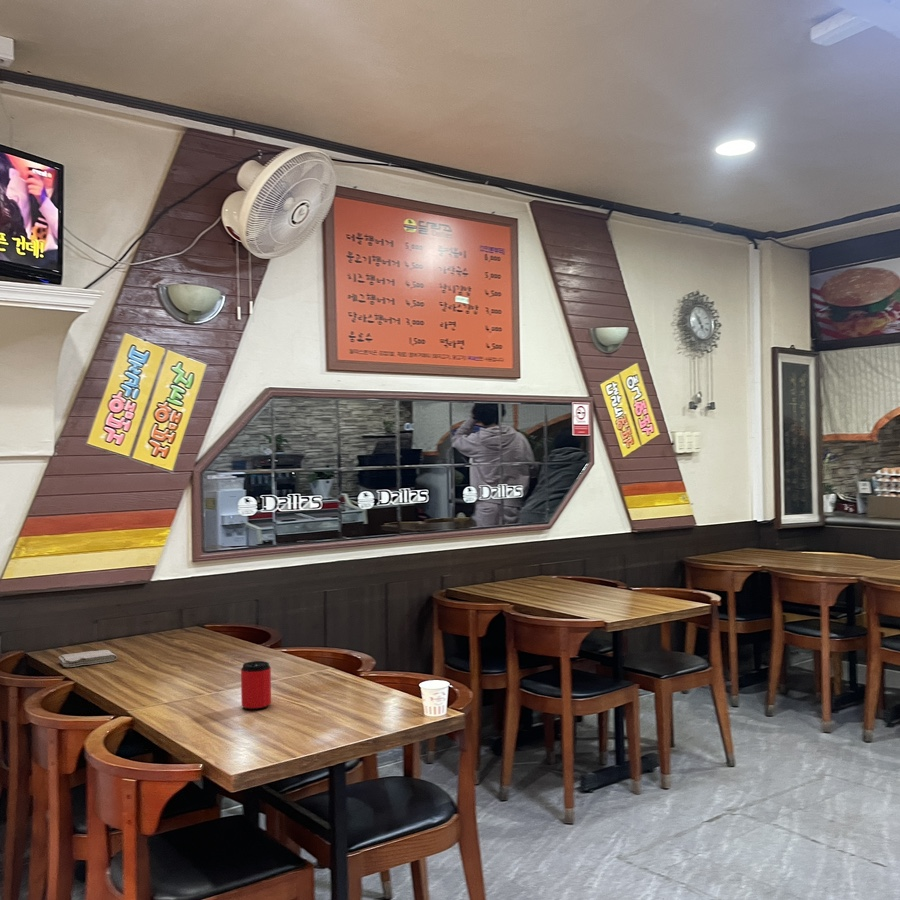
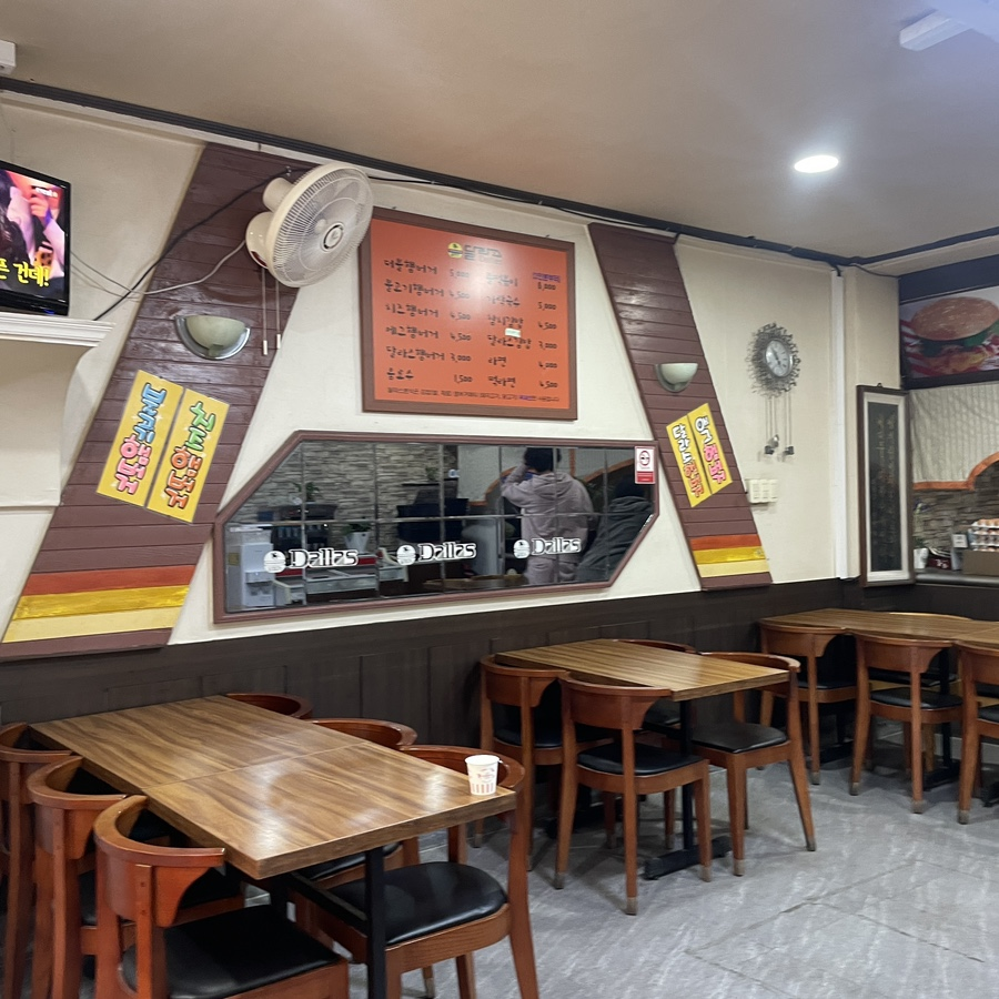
- can [240,660,272,711]
- washcloth [57,649,118,668]
